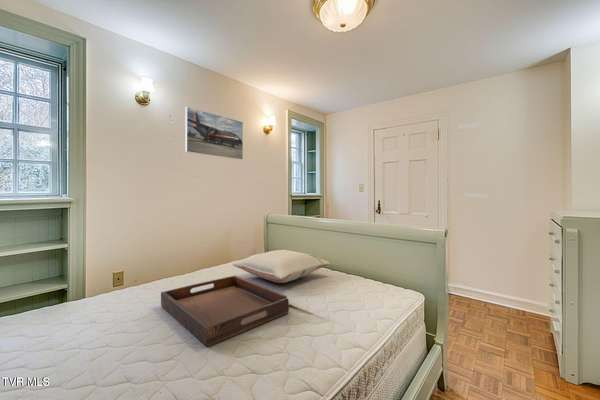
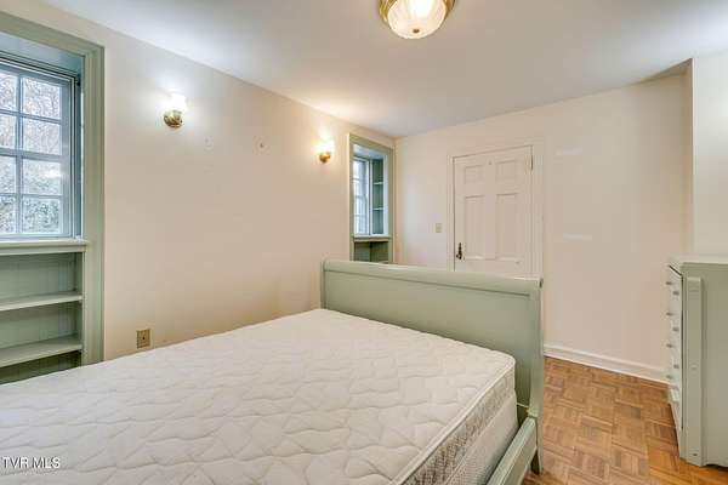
- serving tray [160,275,290,348]
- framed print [184,106,244,161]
- pillow [232,249,331,284]
